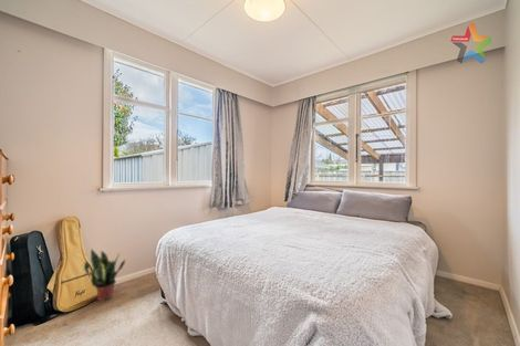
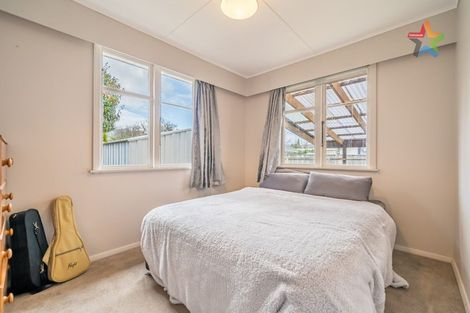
- potted plant [83,249,126,302]
